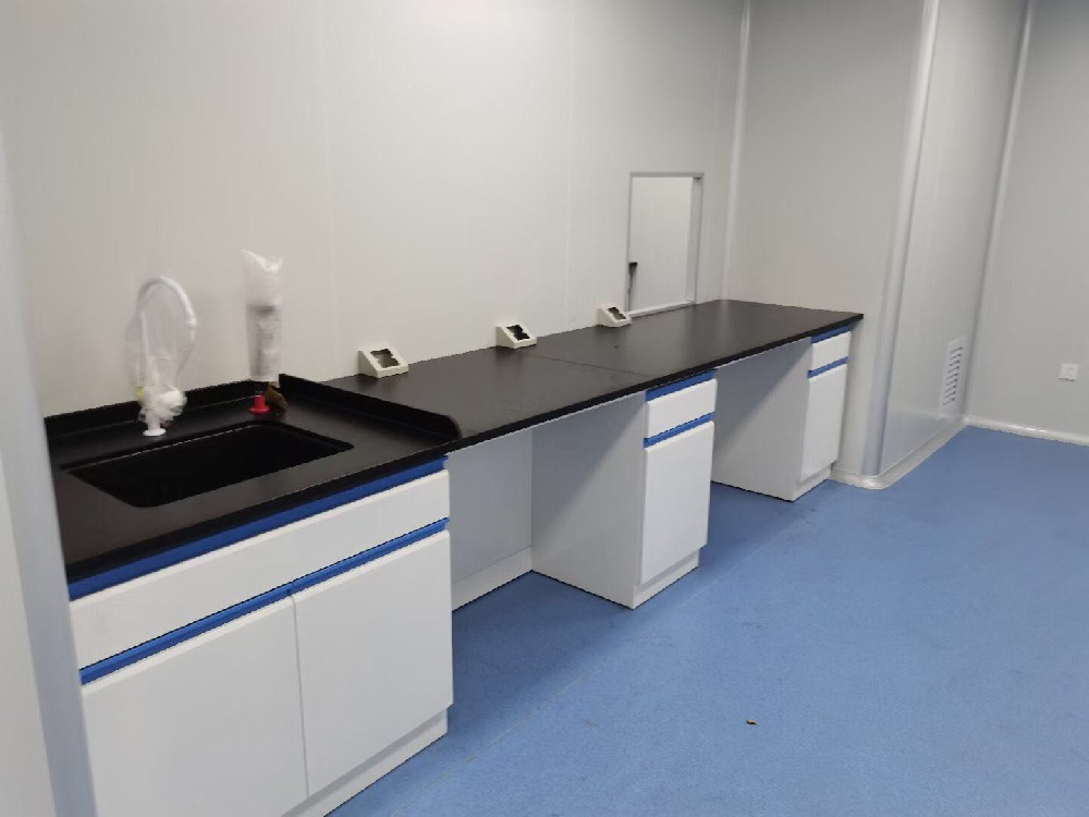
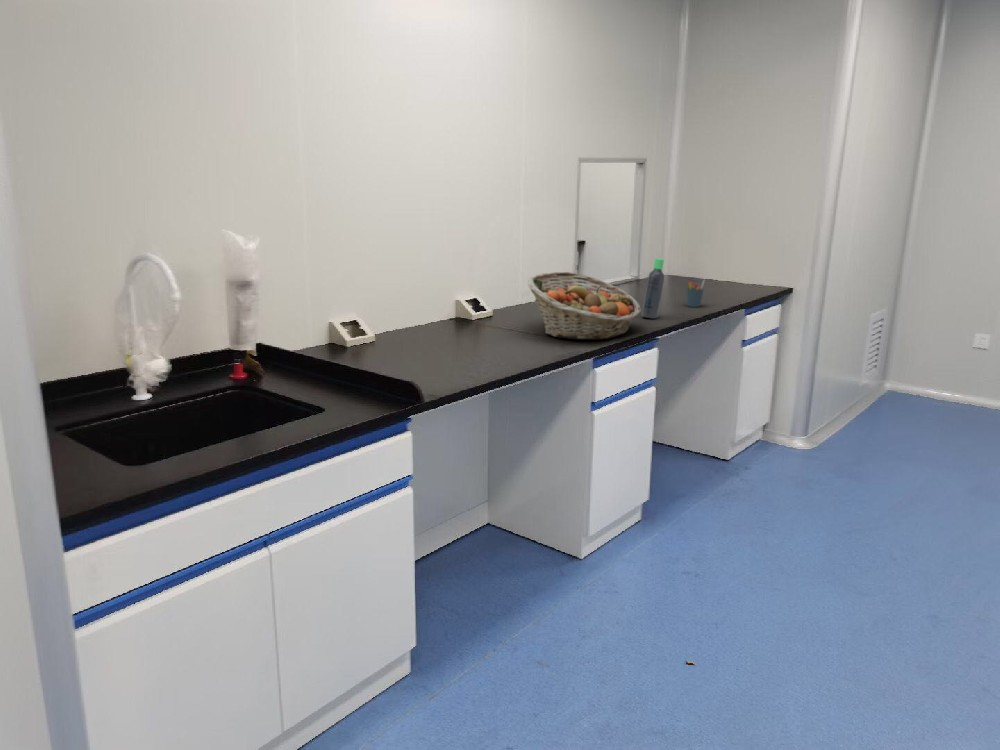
+ fruit basket [527,271,642,341]
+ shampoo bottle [641,257,665,320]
+ pen holder [685,279,706,308]
